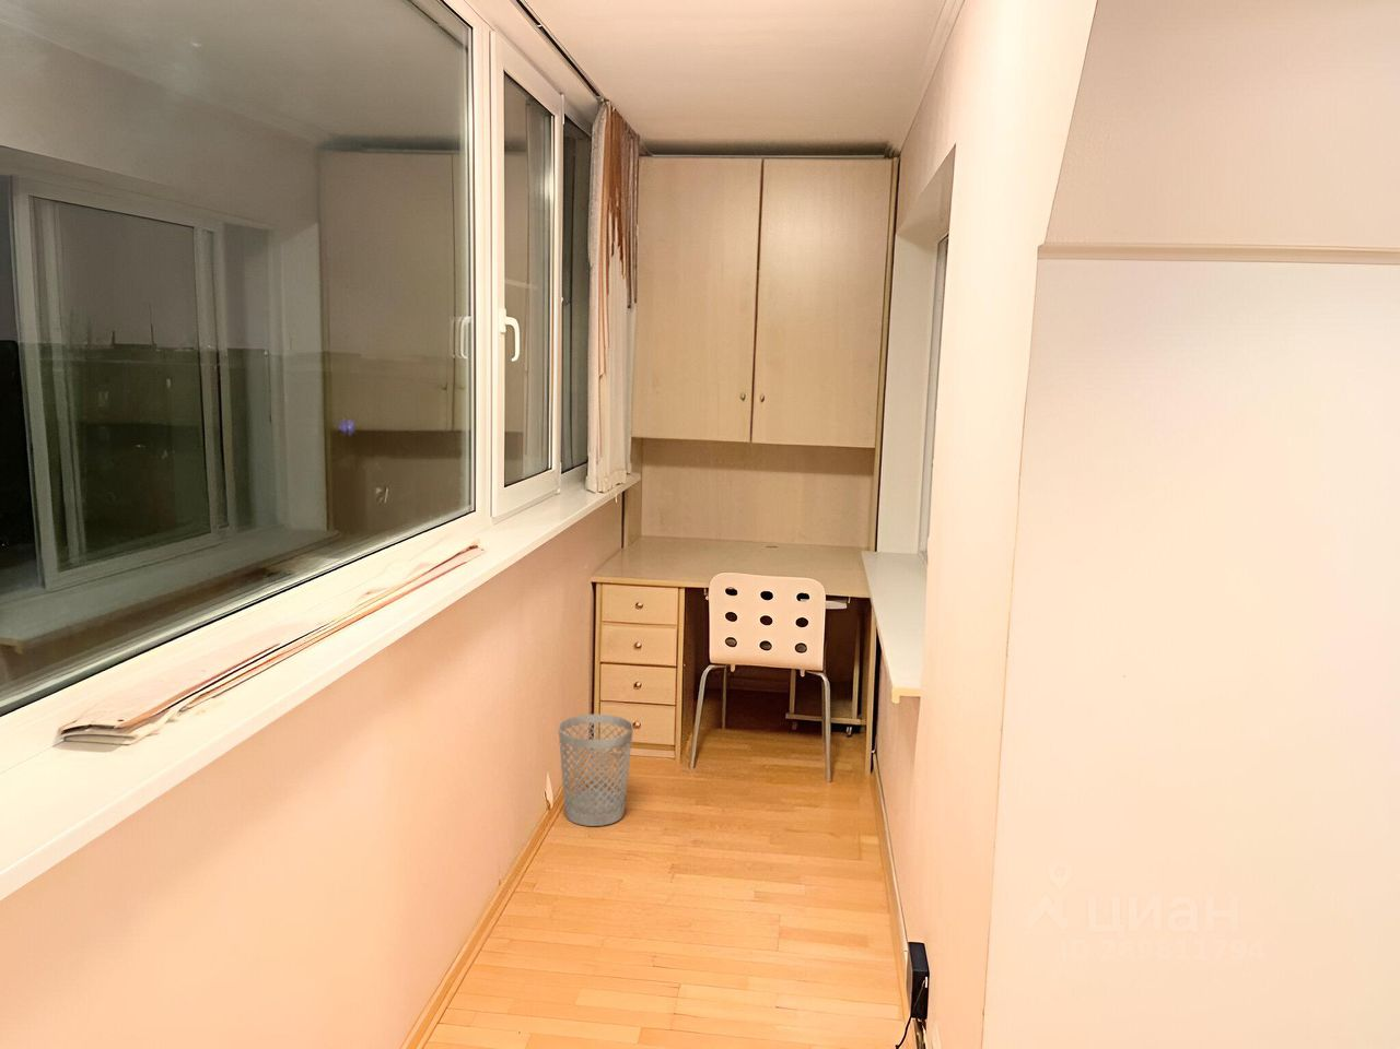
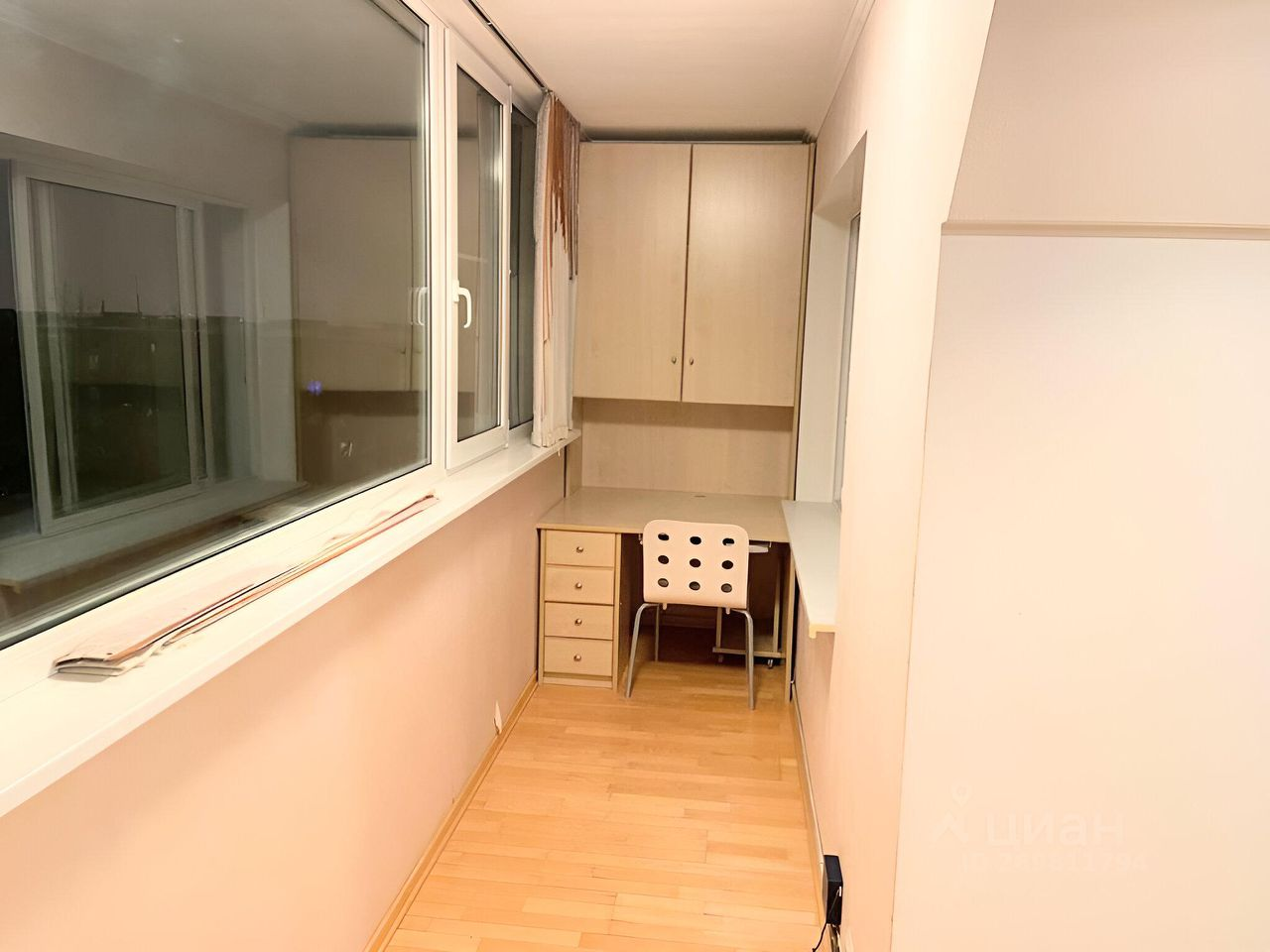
- wastebasket [558,714,634,828]
